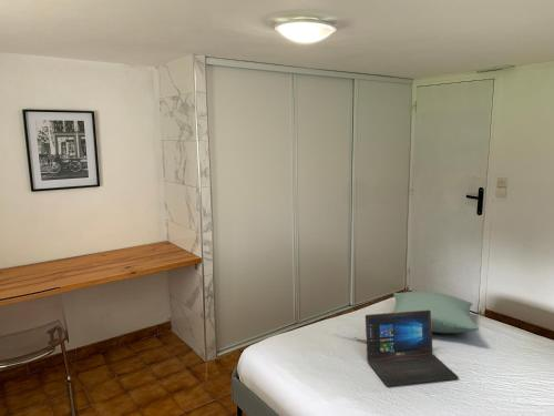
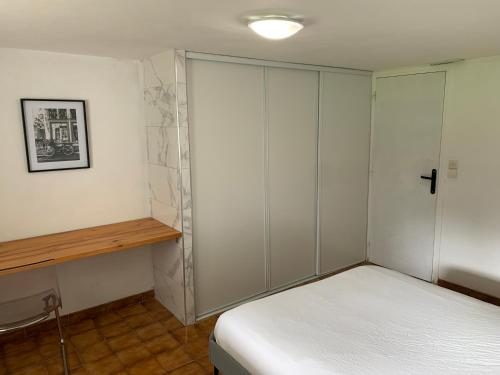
- laptop [365,310,460,387]
- pillow [391,291,480,334]
